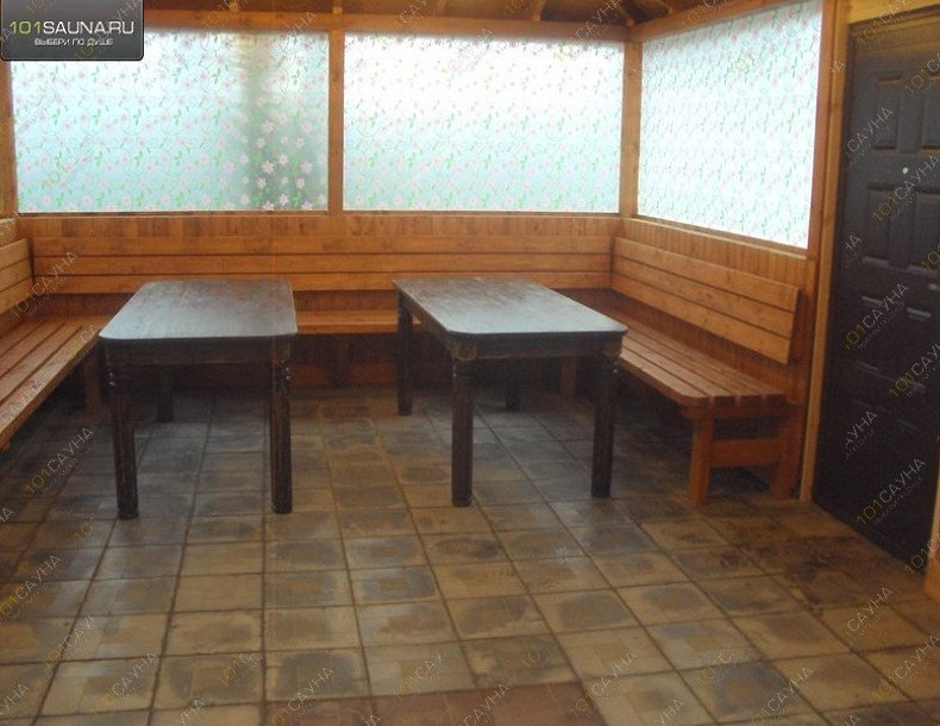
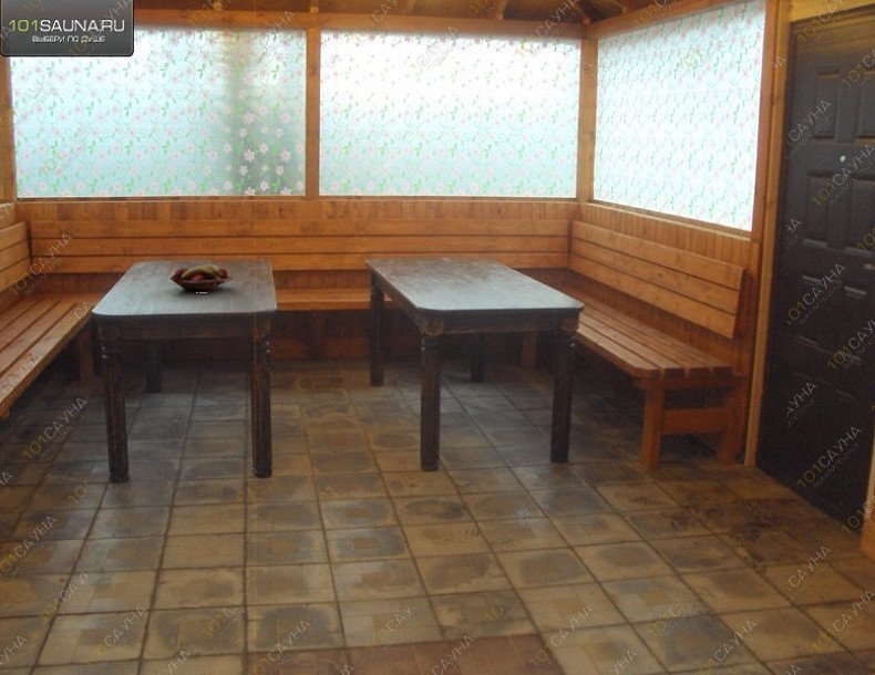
+ fruit basket [168,263,234,292]
